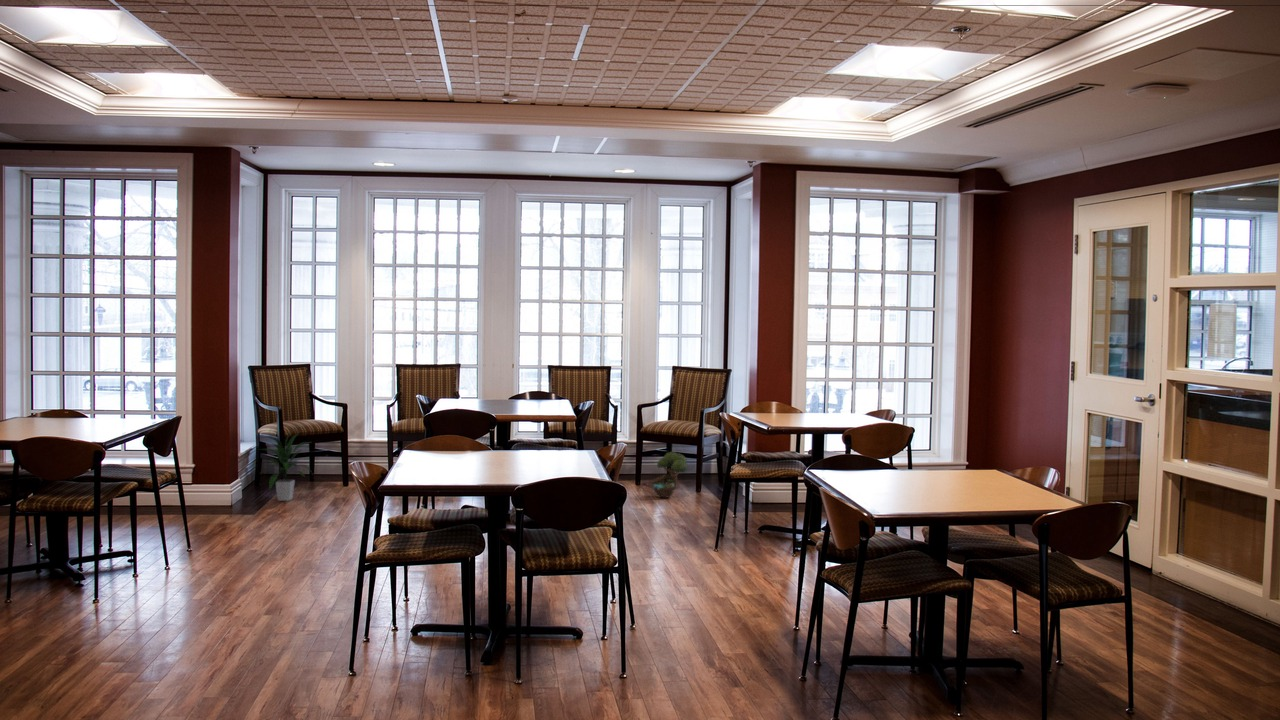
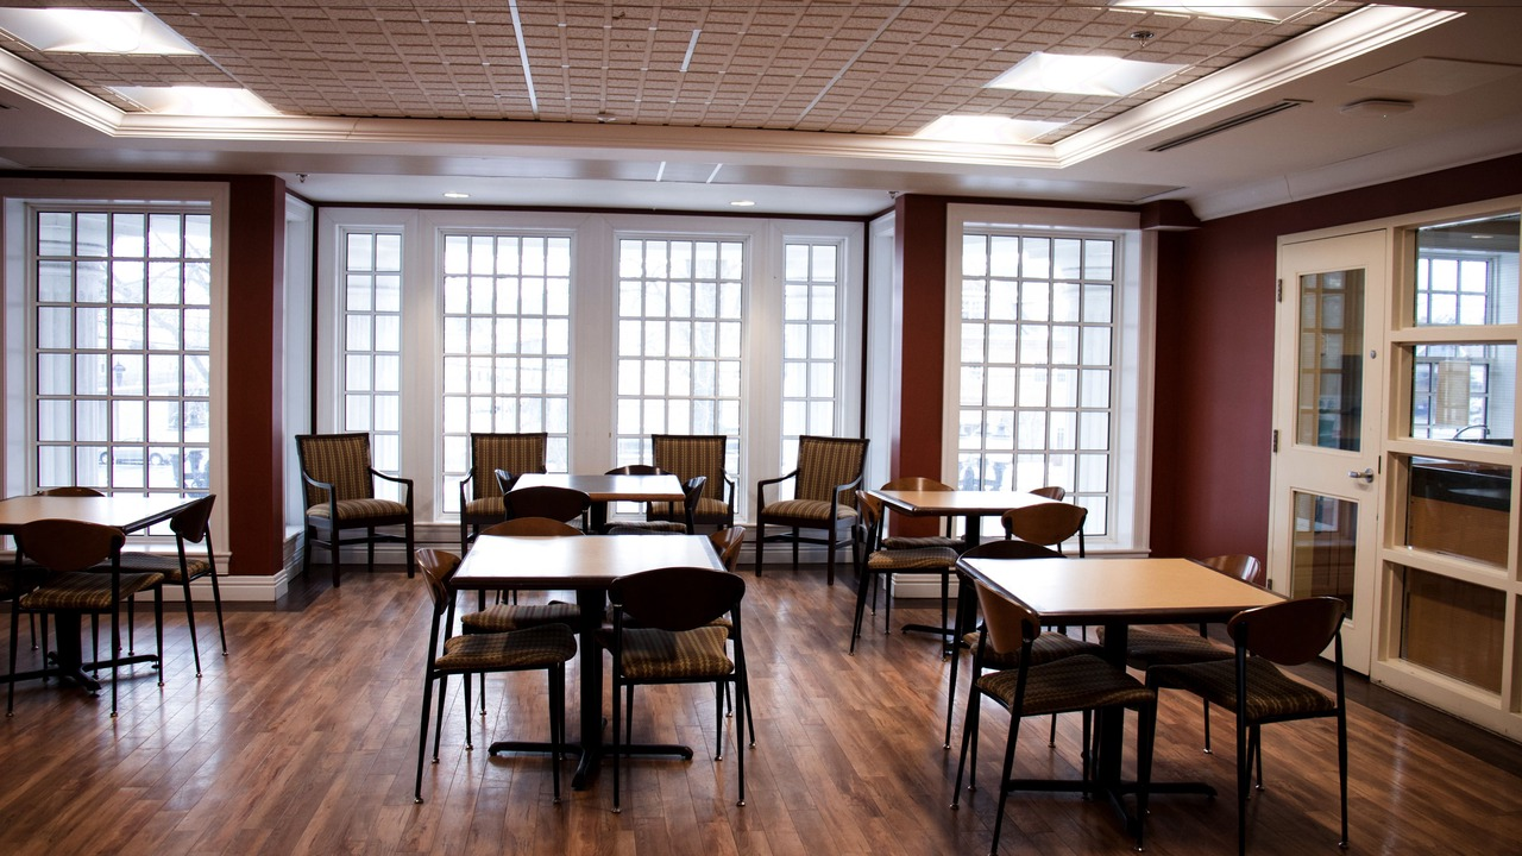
- decorative tree [651,451,688,499]
- indoor plant [258,428,313,502]
